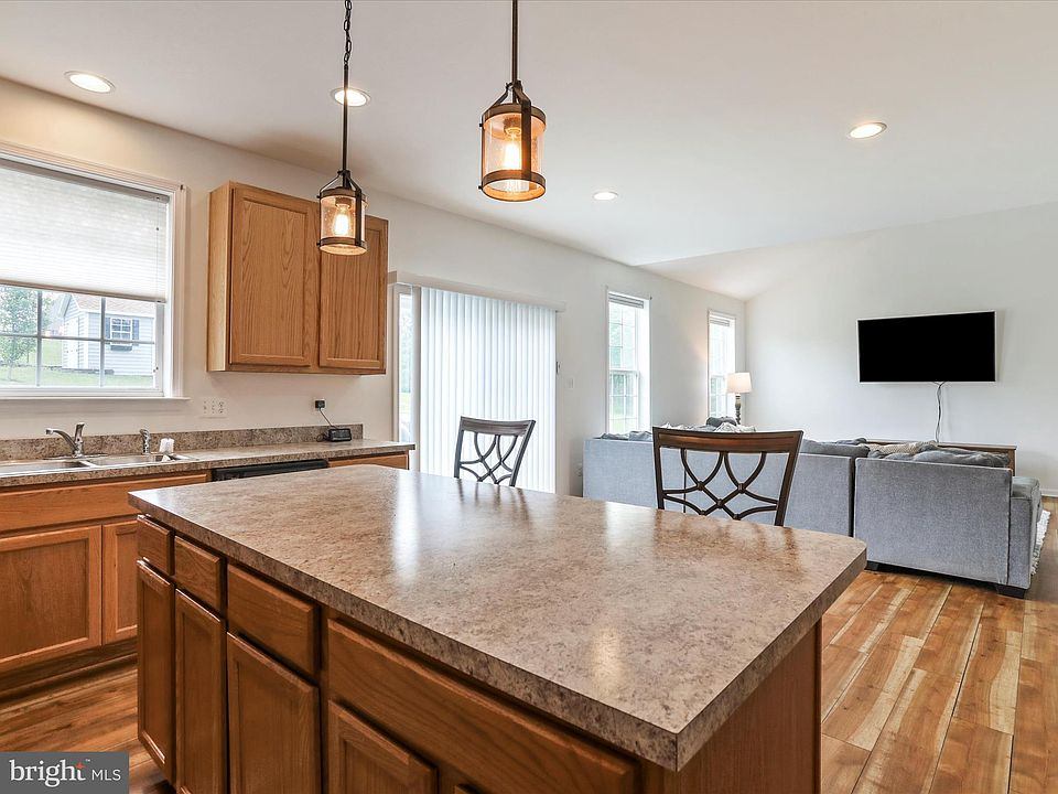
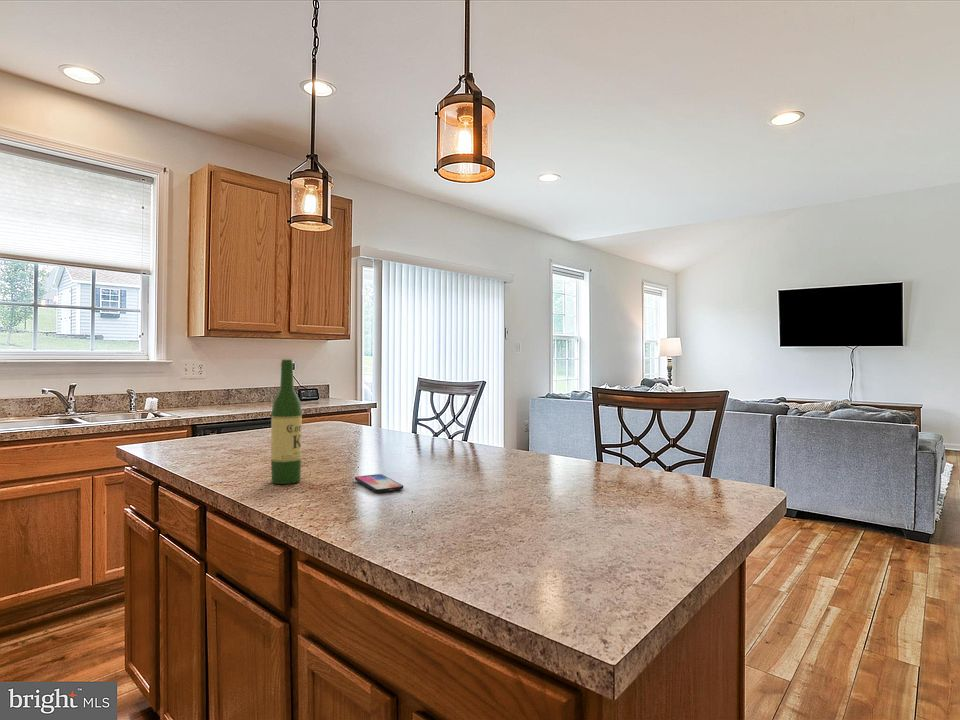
+ smartphone [354,473,404,493]
+ wine bottle [270,359,303,485]
